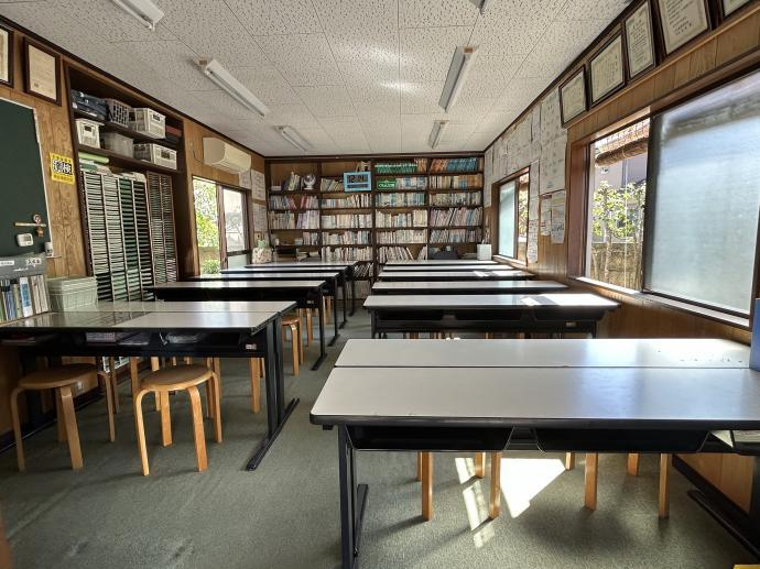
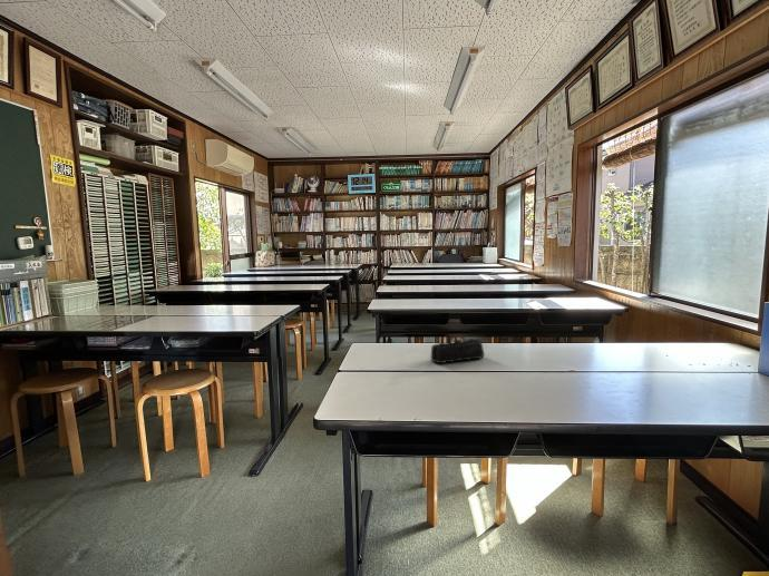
+ pencil case [429,333,486,364]
